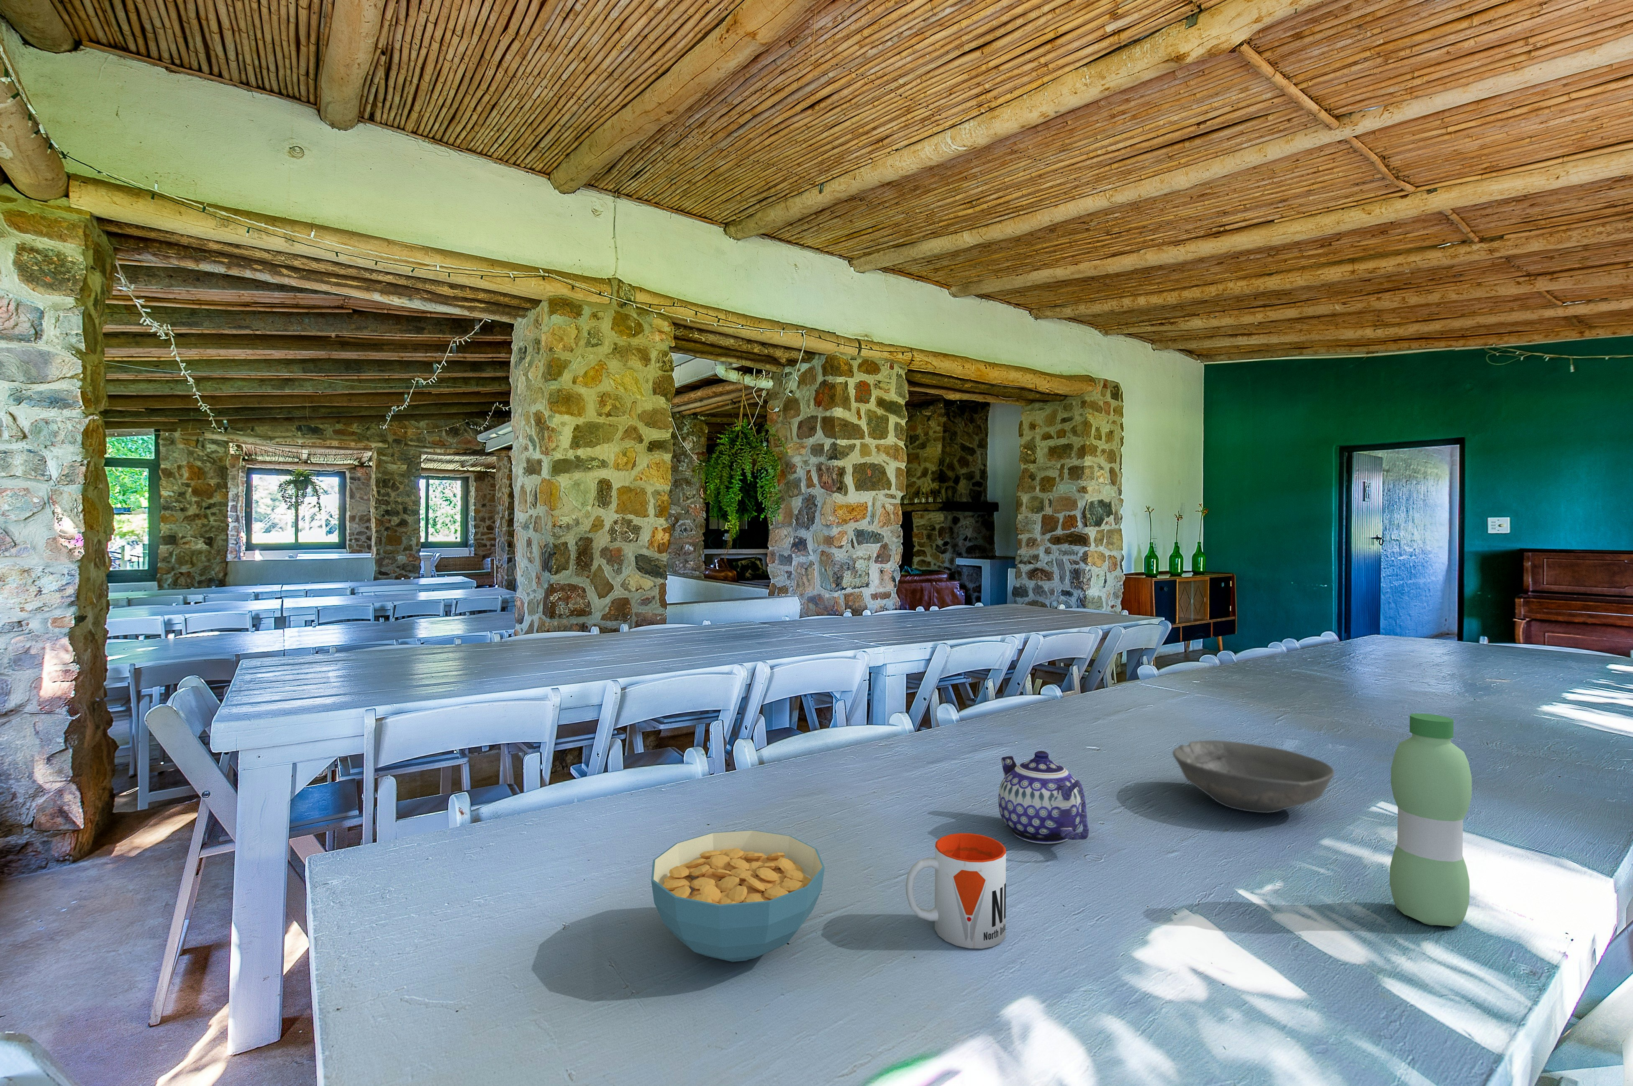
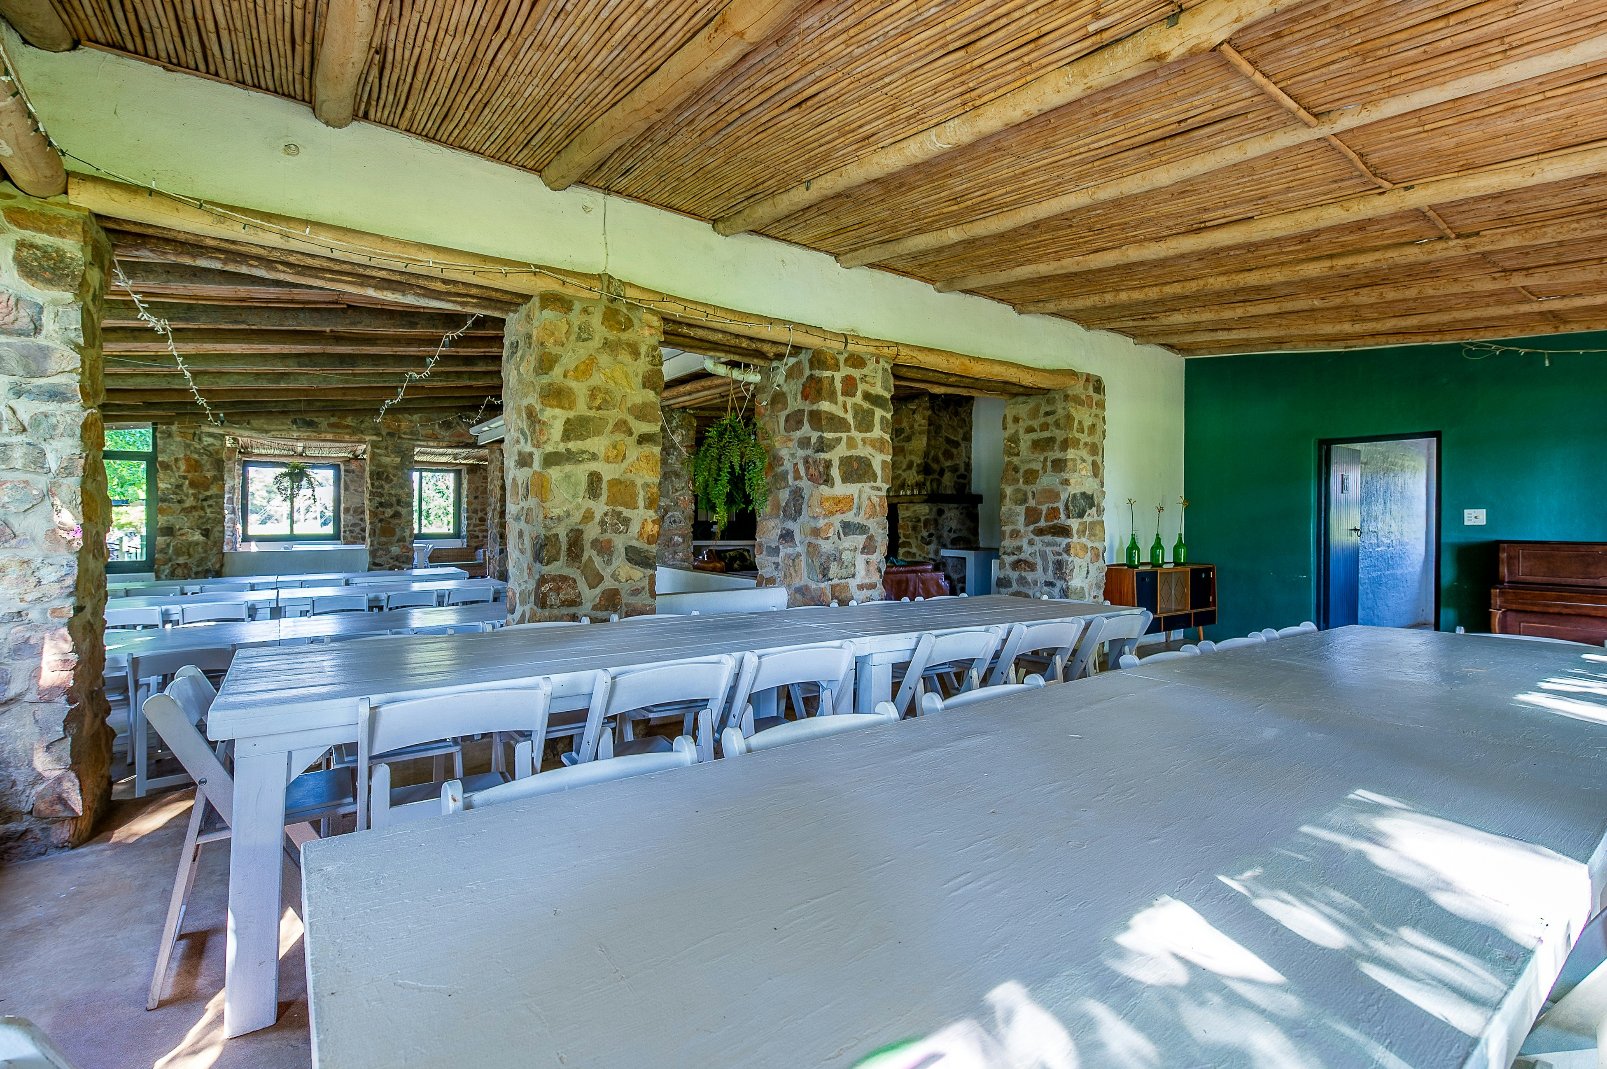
- water bottle [1389,713,1472,927]
- cereal bowl [651,830,826,962]
- mug [906,833,1006,949]
- bowl [1172,741,1335,813]
- teapot [998,750,1090,844]
